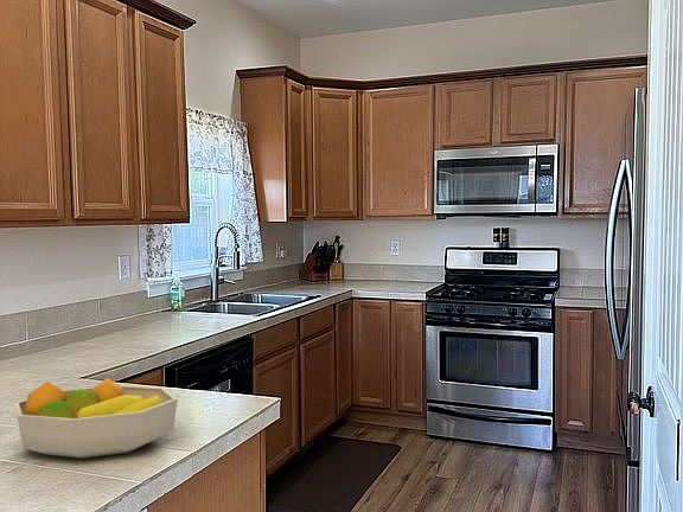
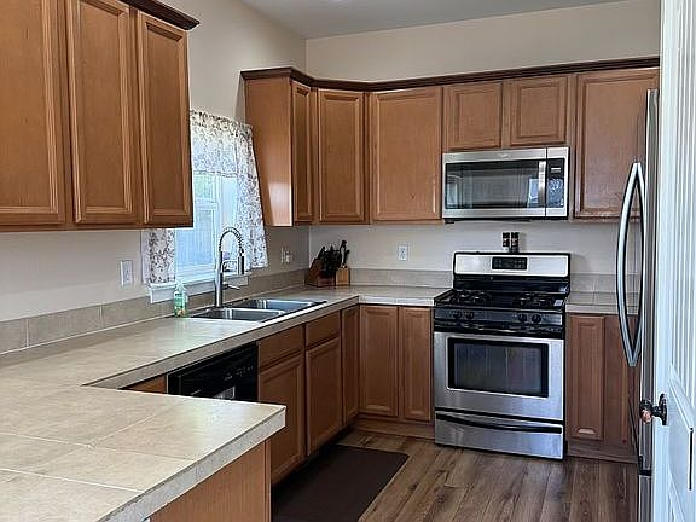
- fruit bowl [13,377,179,460]
